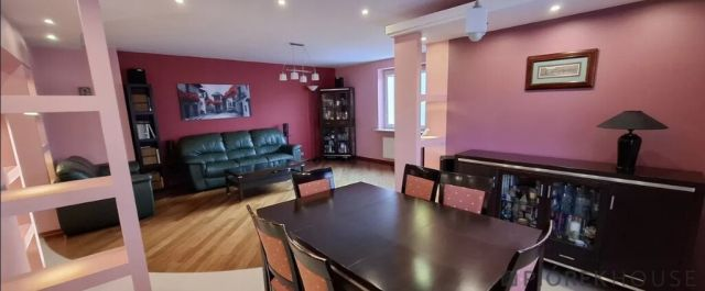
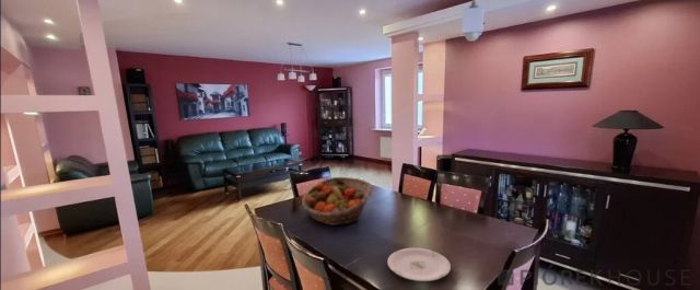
+ fruit basket [301,176,373,227]
+ plate [386,247,452,282]
